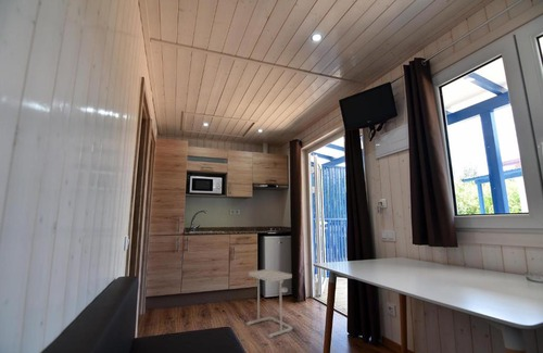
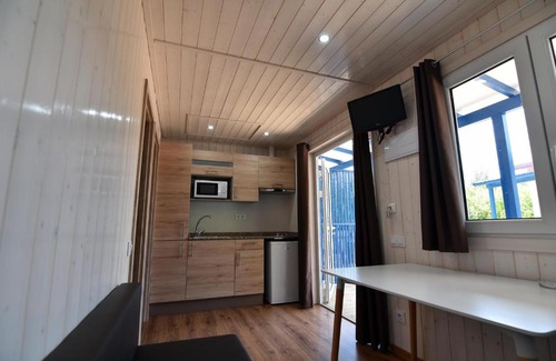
- side table [245,268,293,339]
